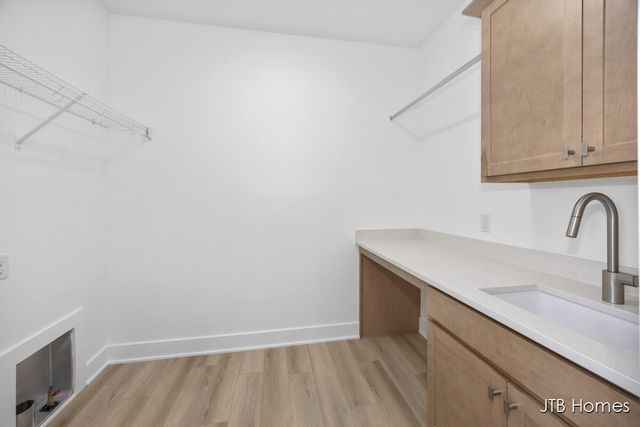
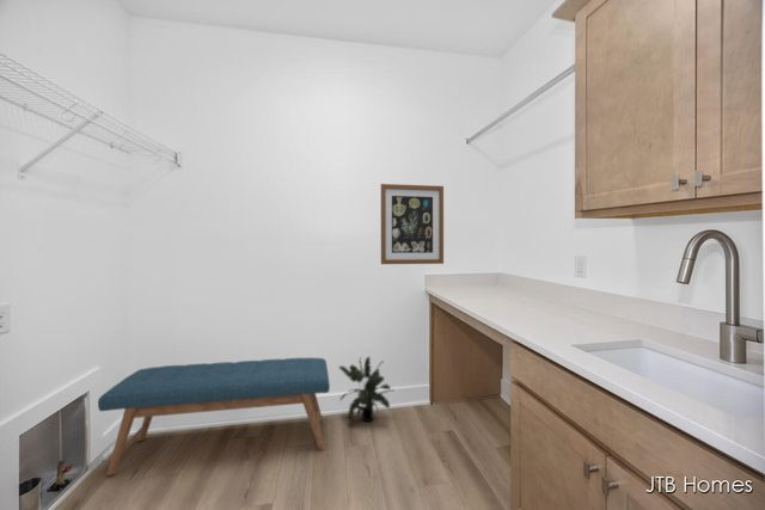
+ potted plant [337,356,393,423]
+ bench [97,356,331,477]
+ wall art [380,183,445,265]
